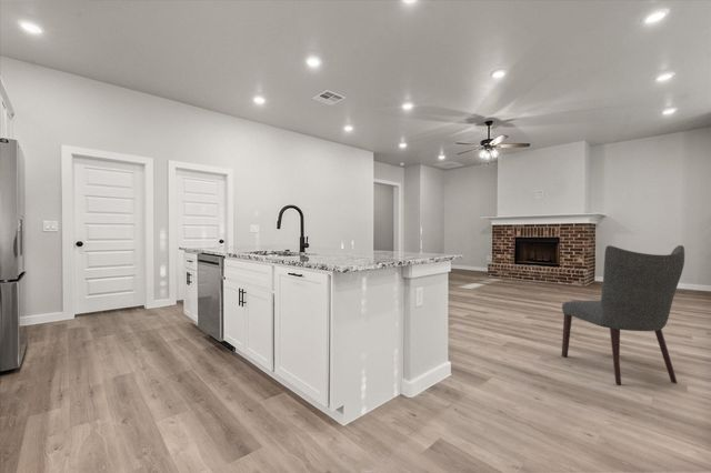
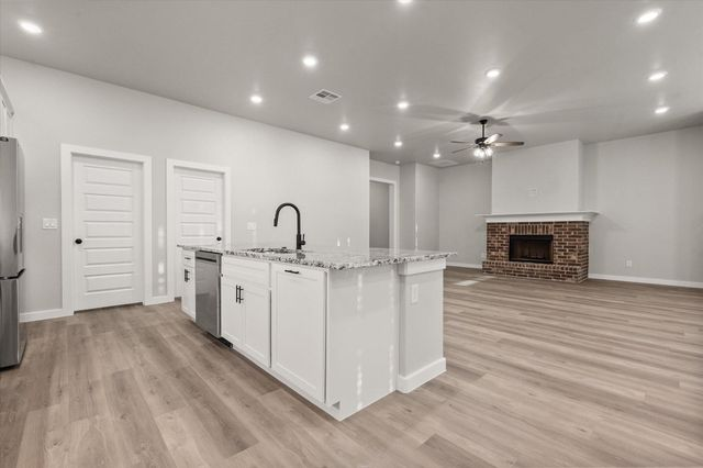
- chair [561,244,685,385]
